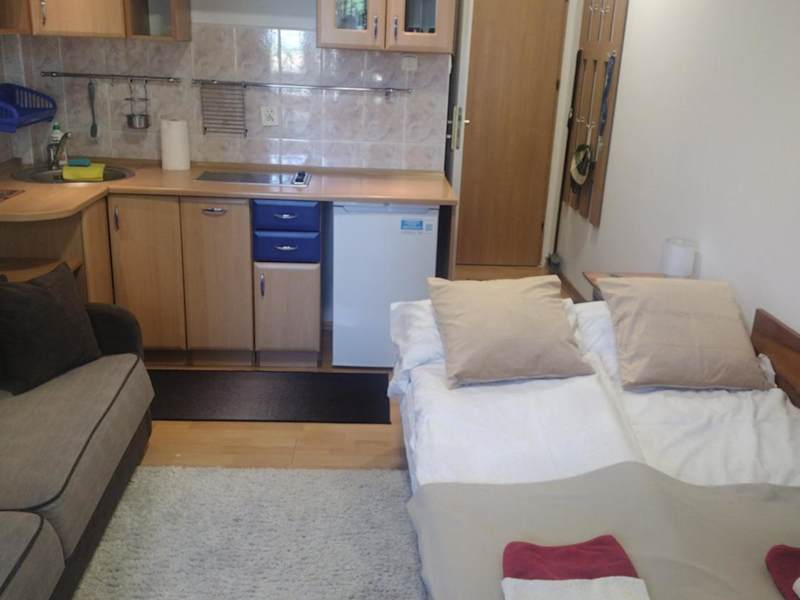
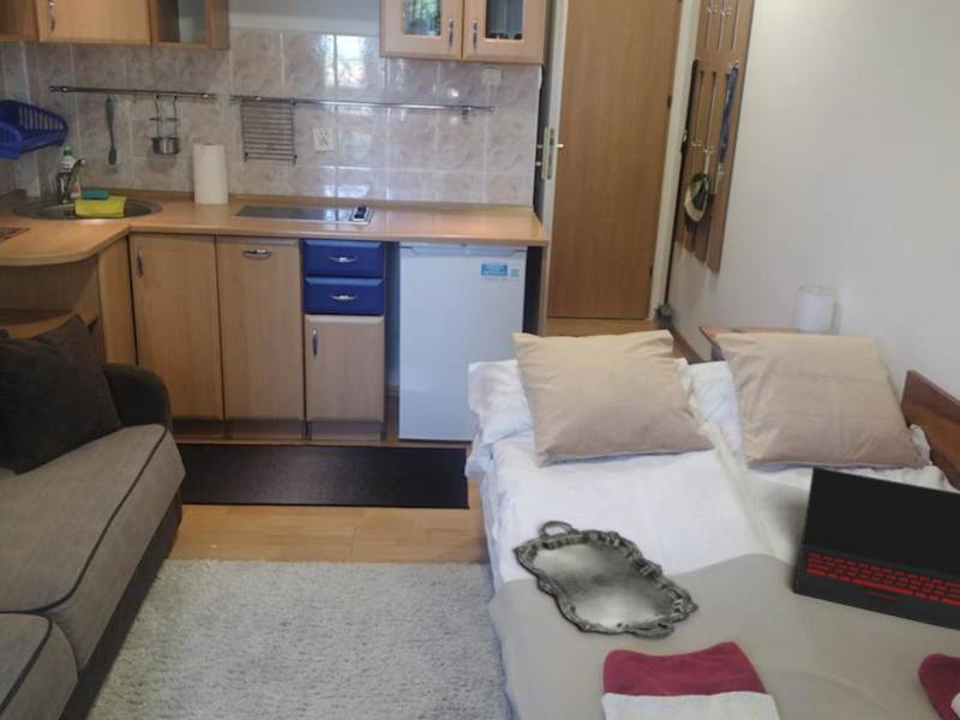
+ laptop [793,466,960,631]
+ serving tray [514,520,701,640]
